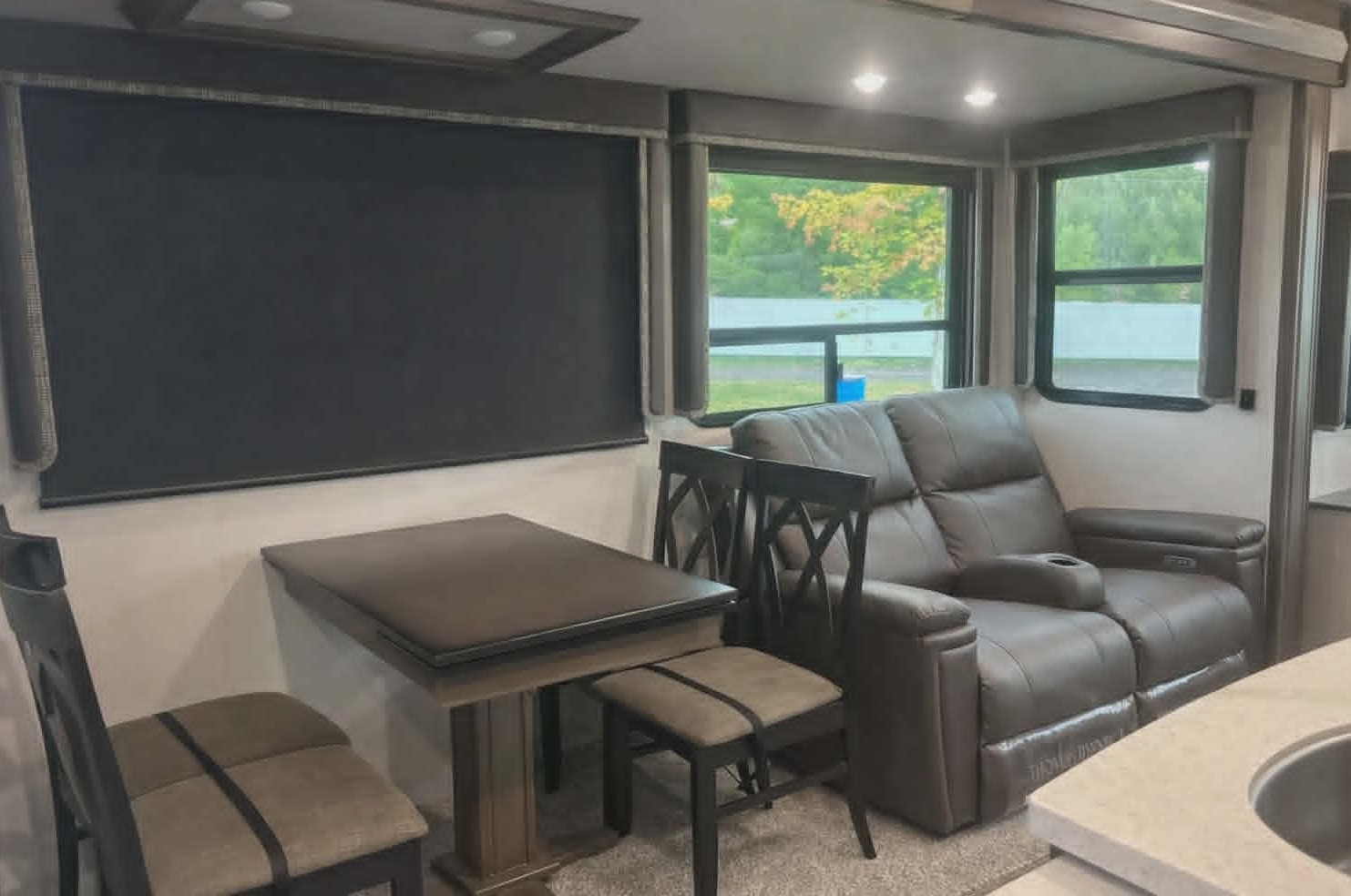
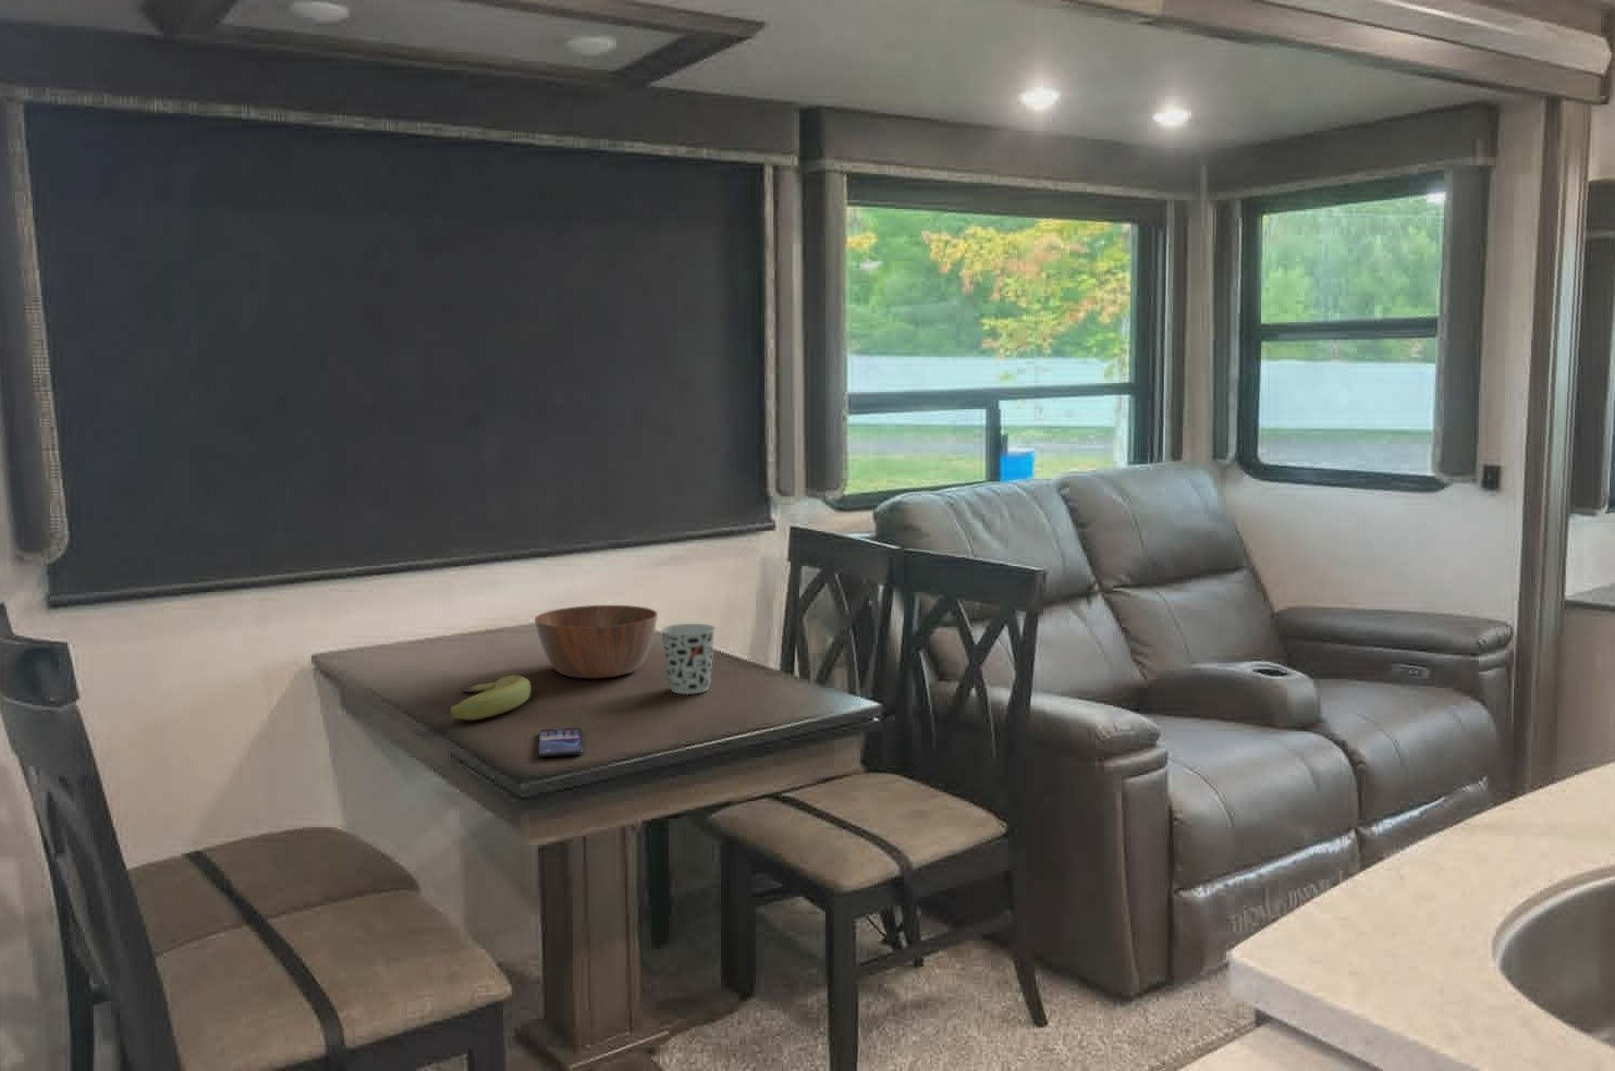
+ smartphone [537,727,583,759]
+ cup [660,623,716,696]
+ bowl [533,604,659,679]
+ banana [447,674,532,722]
